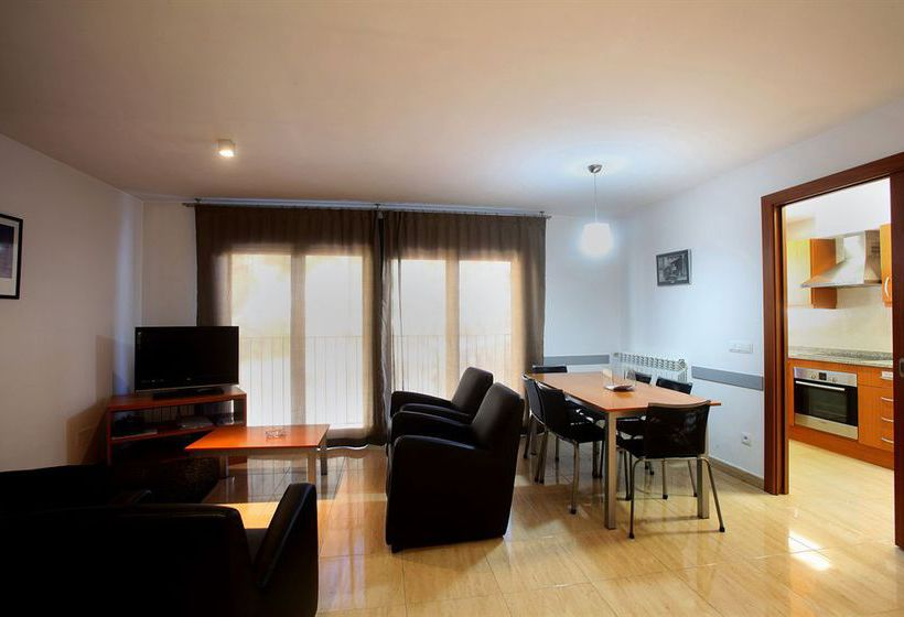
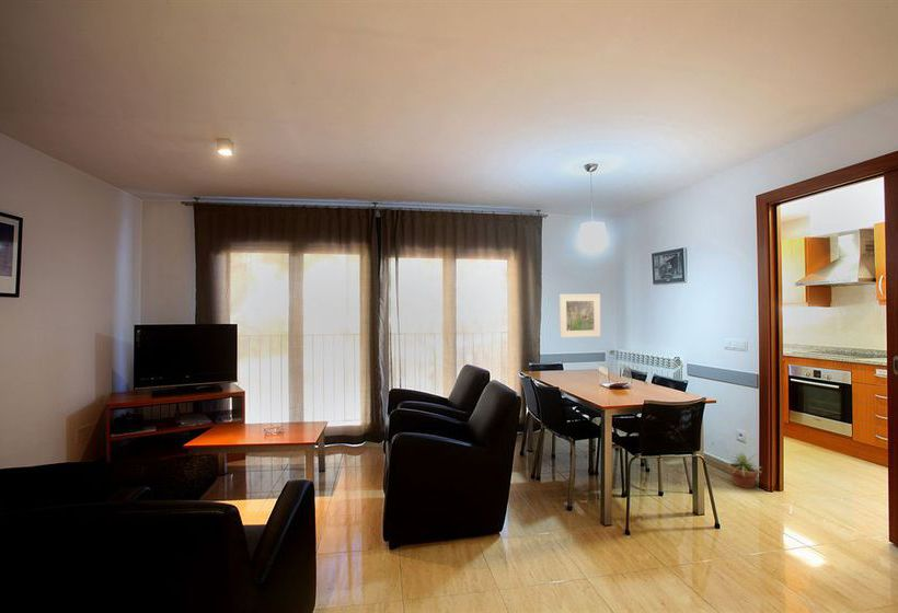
+ potted plant [724,451,762,489]
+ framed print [559,293,601,338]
